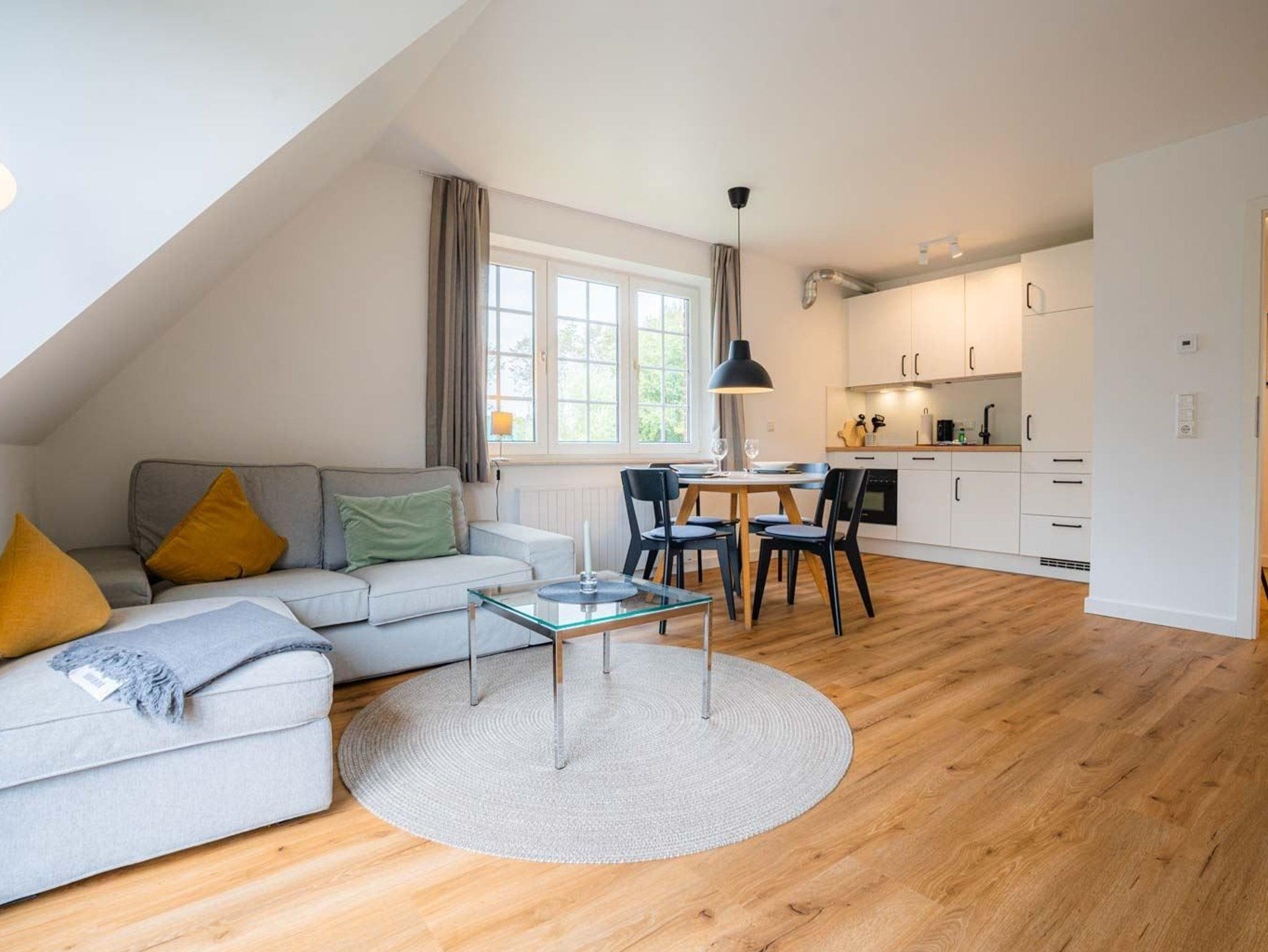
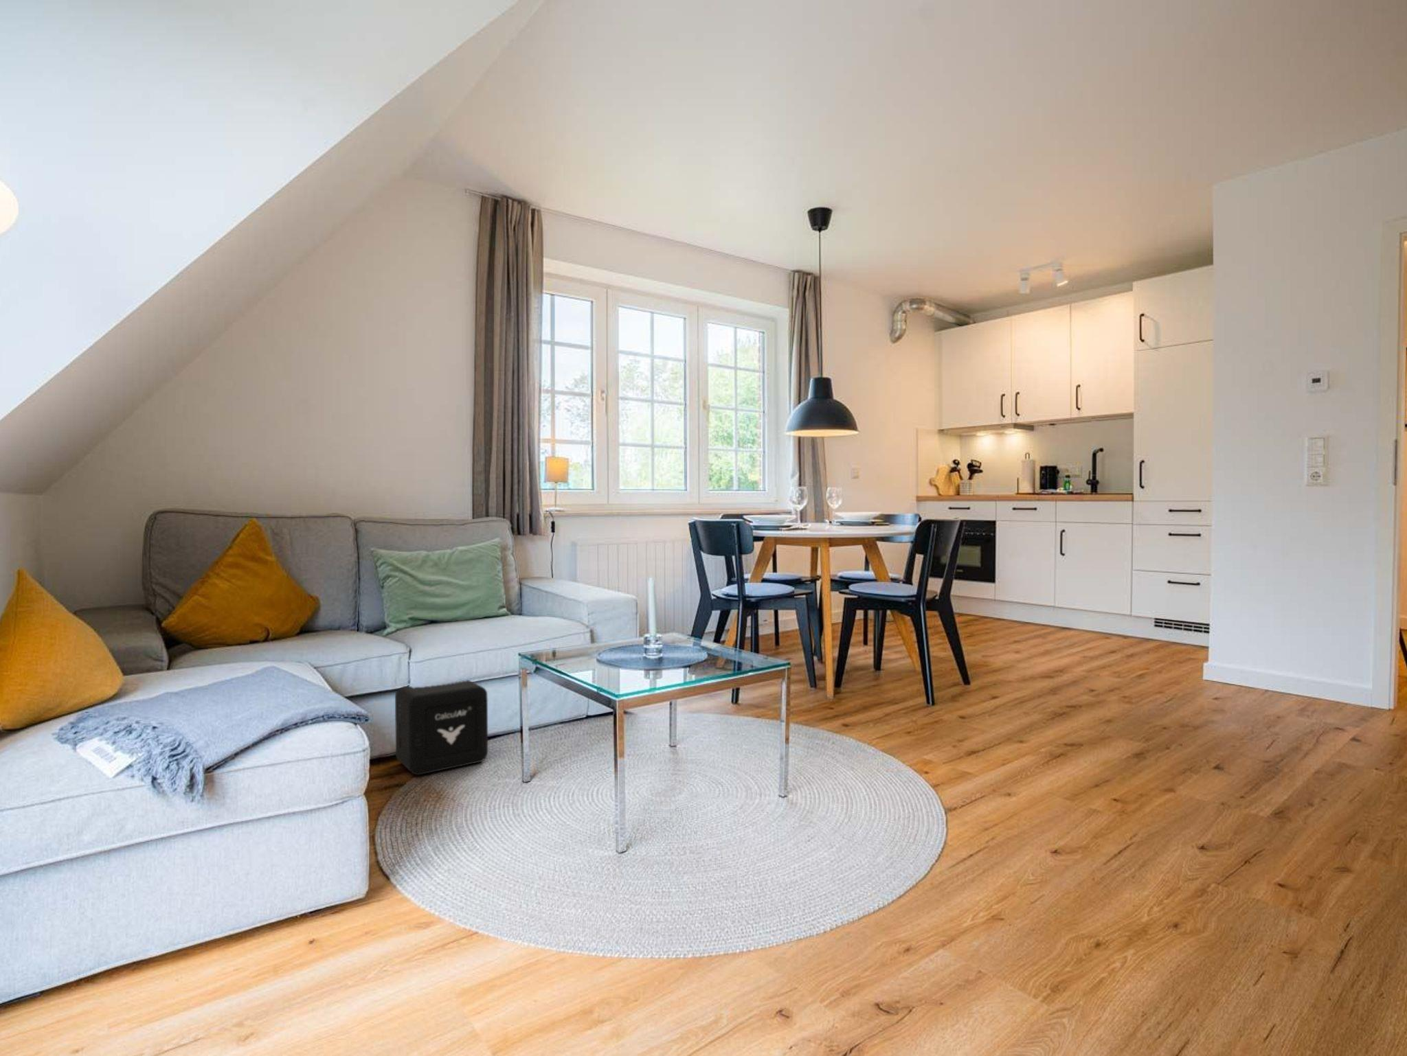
+ air purifier [394,680,488,775]
